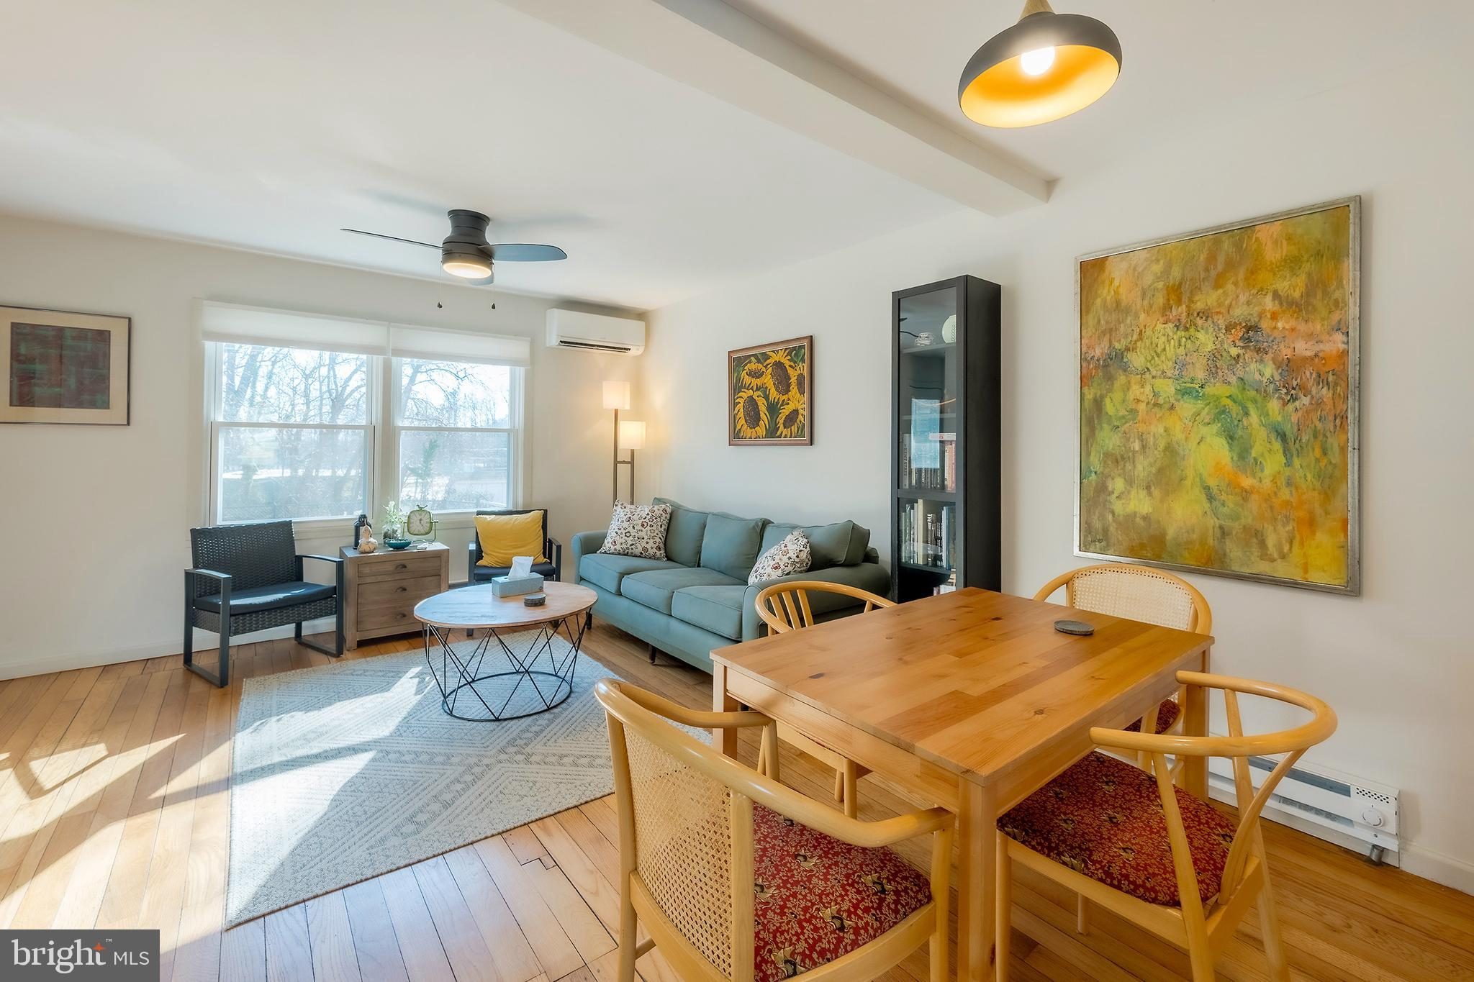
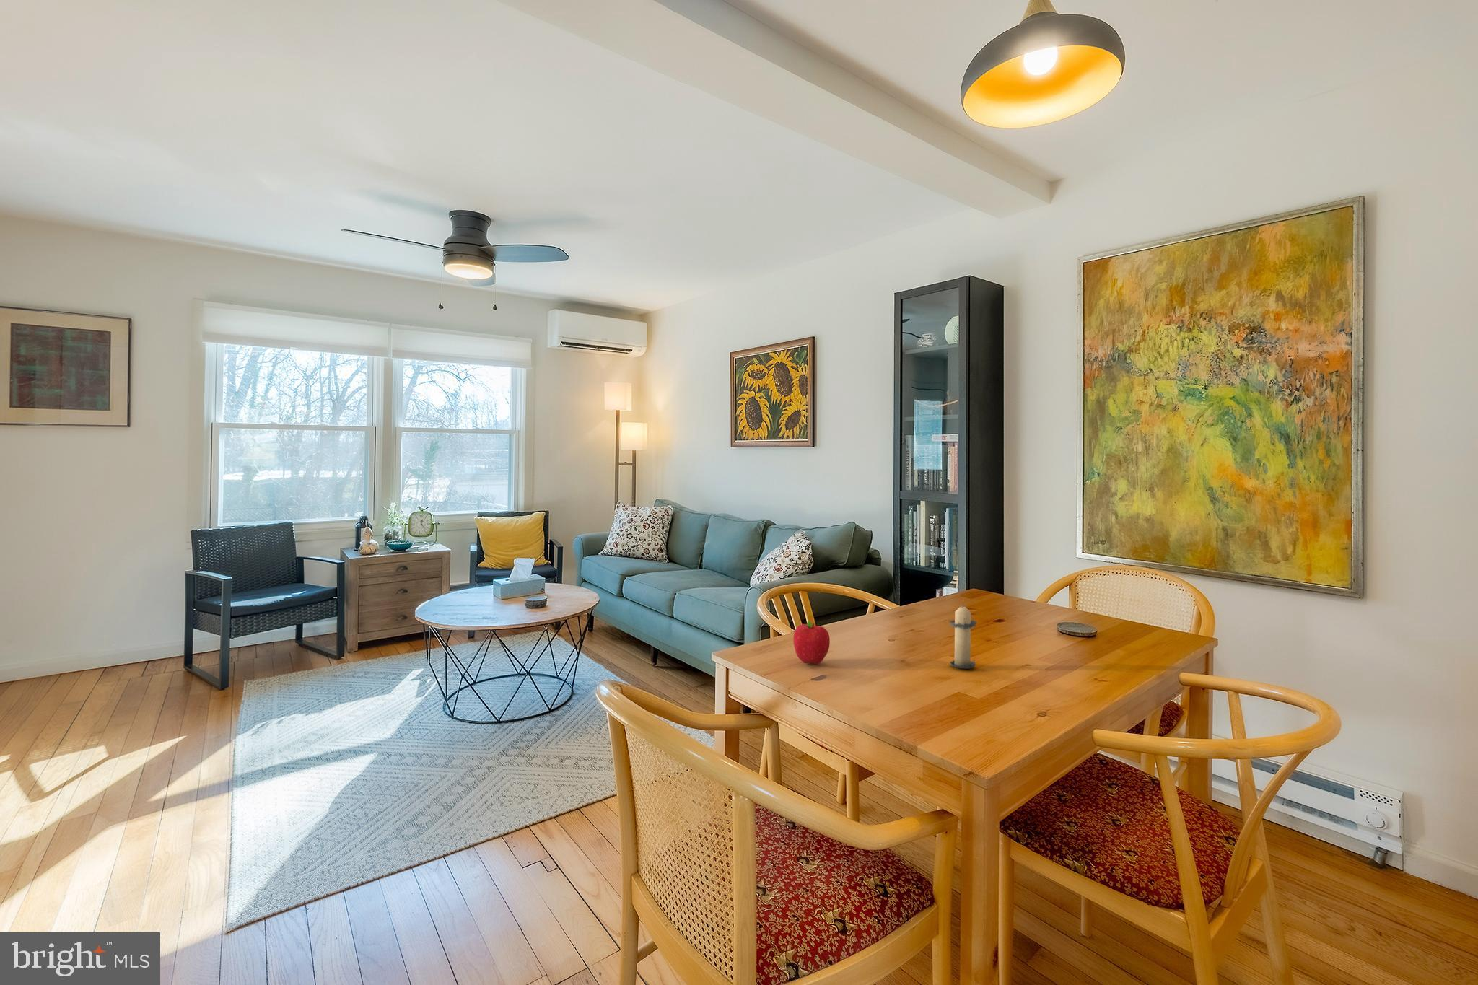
+ candle [948,601,978,668]
+ fruit [792,620,831,665]
